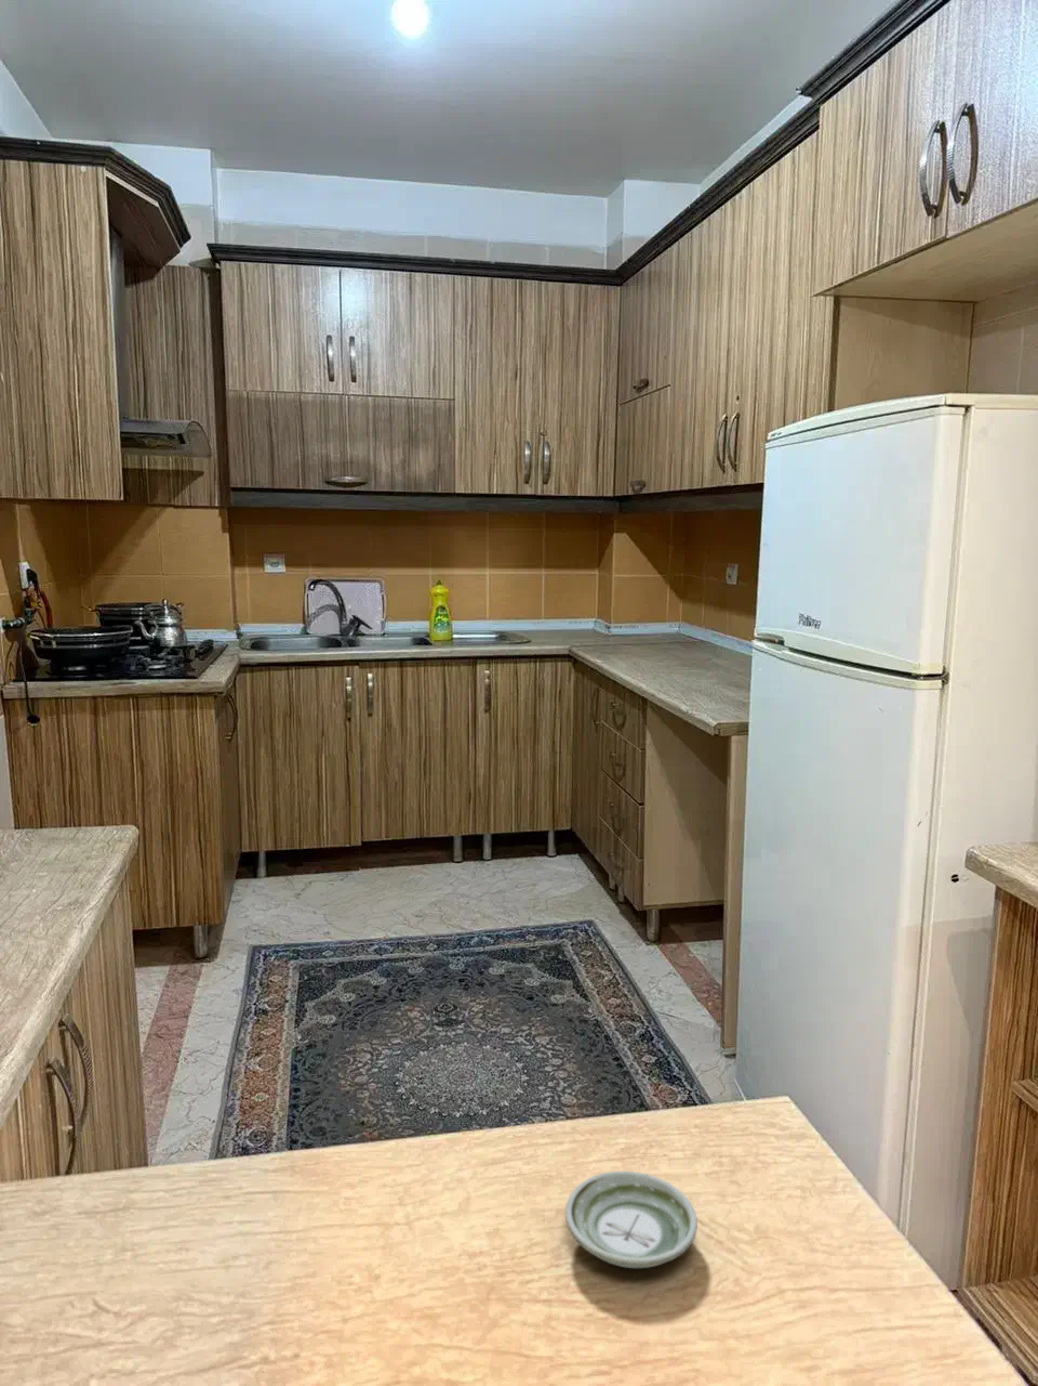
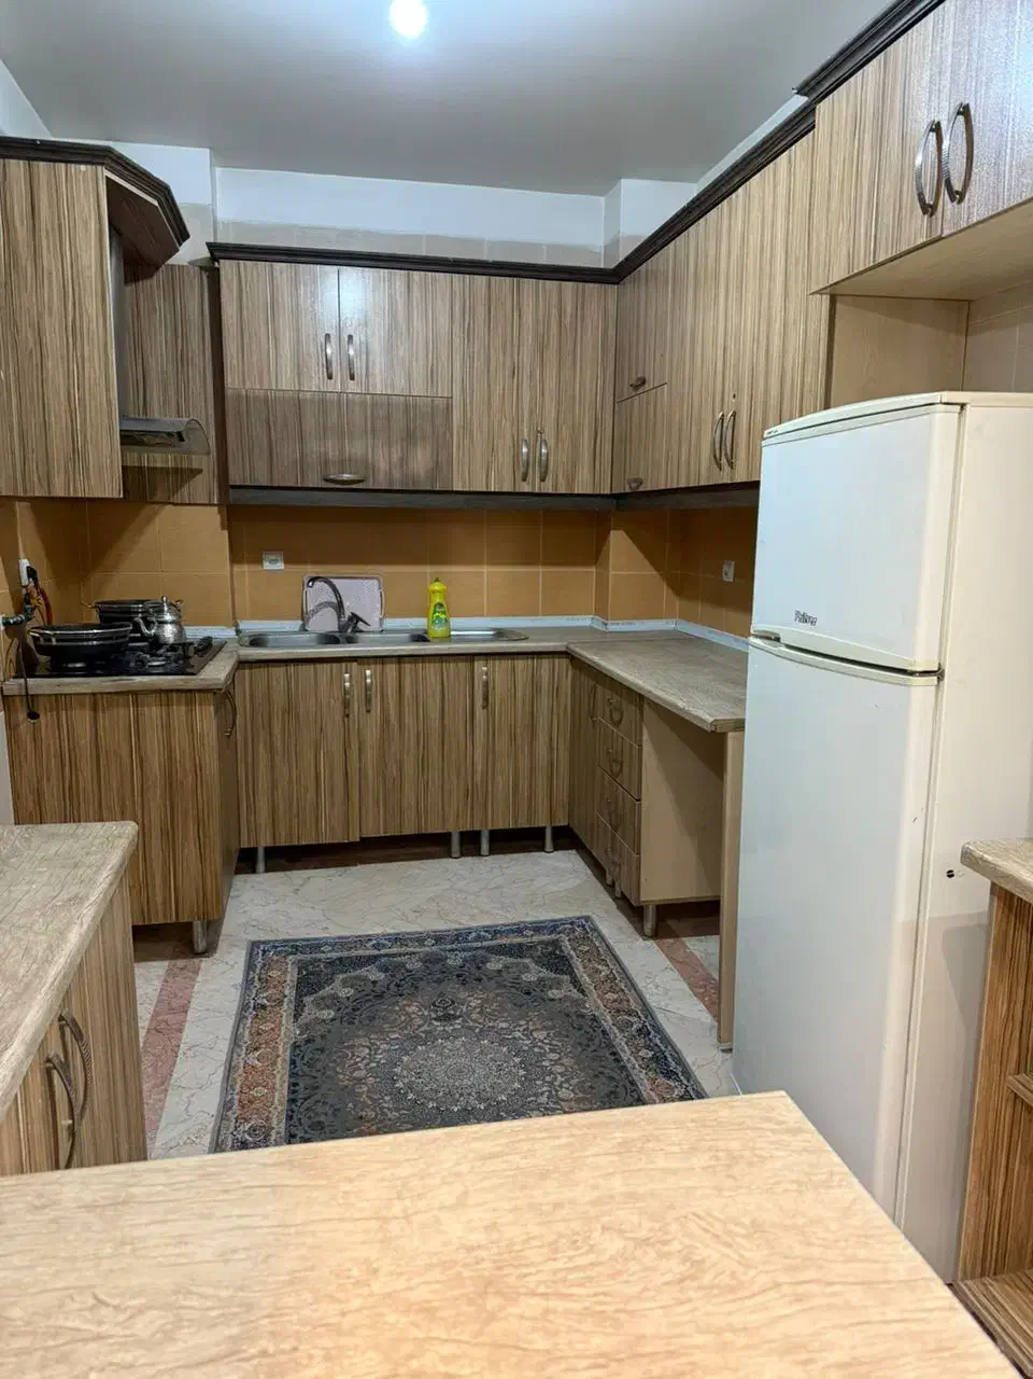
- saucer [565,1171,699,1269]
